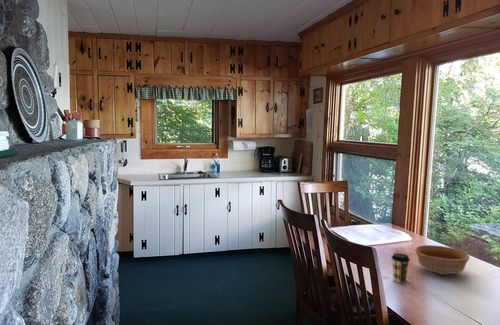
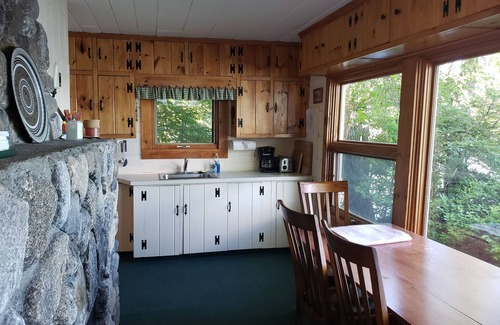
- bowl [414,244,471,276]
- coffee cup [391,252,411,284]
